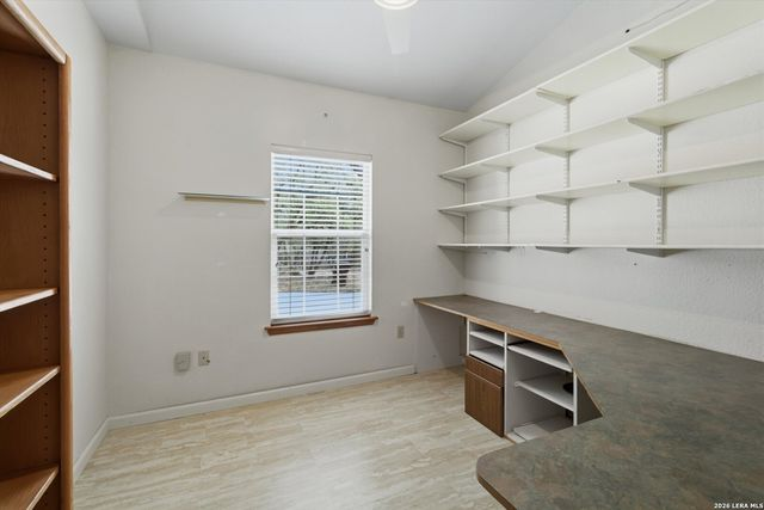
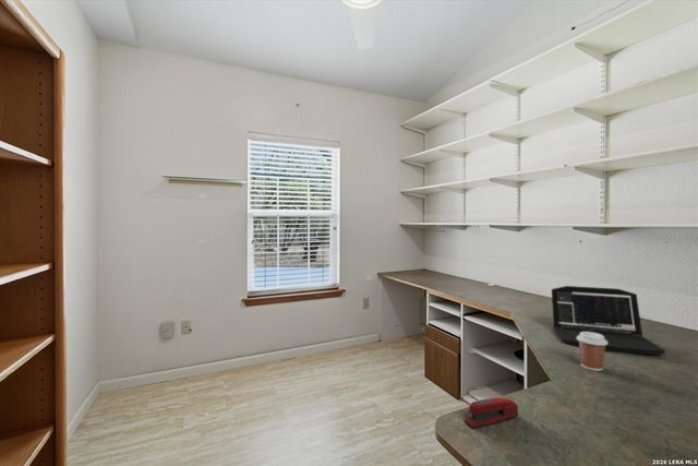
+ laptop [551,285,666,356]
+ coffee cup [577,332,607,372]
+ stapler [464,396,519,430]
